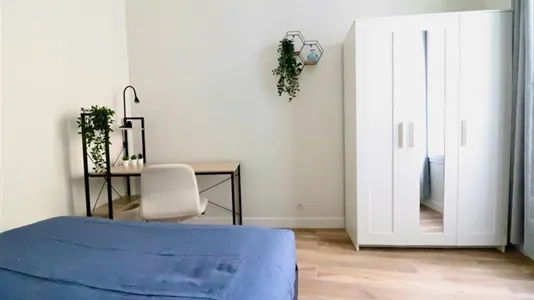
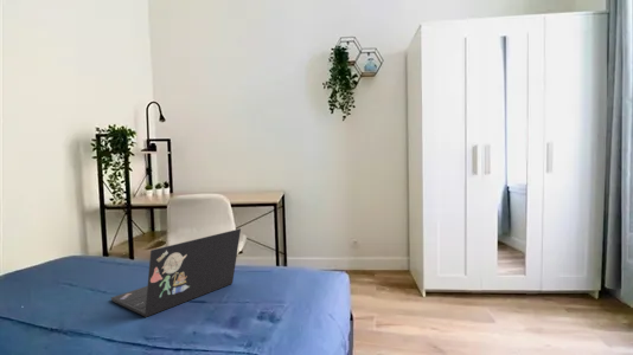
+ laptop [110,227,242,318]
